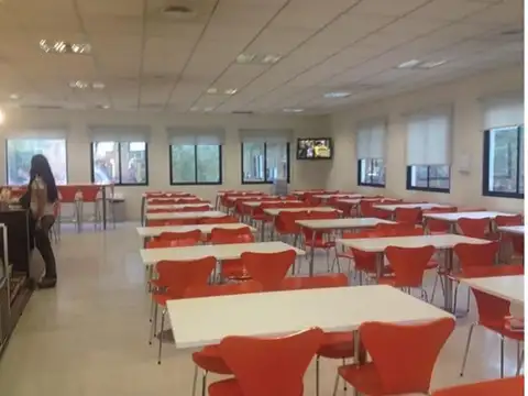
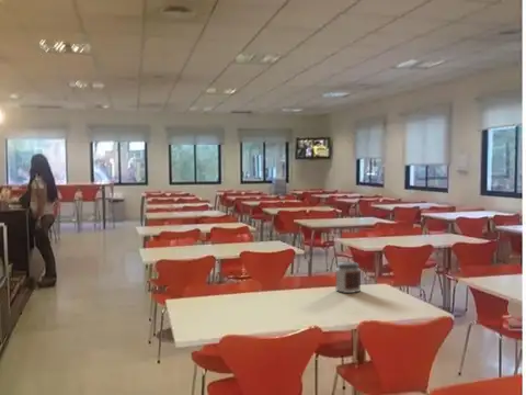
+ jar [334,260,362,294]
